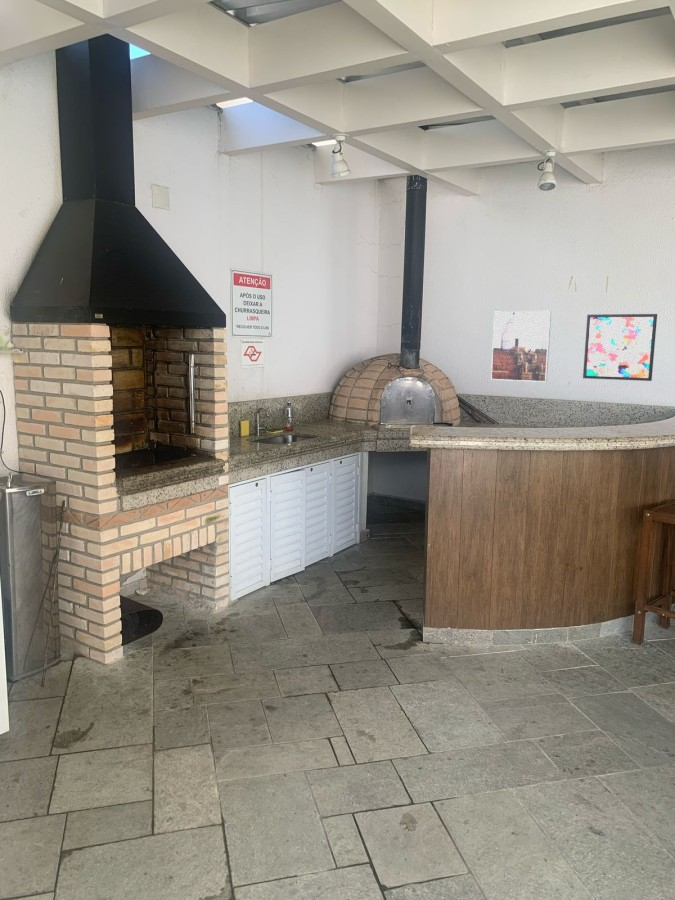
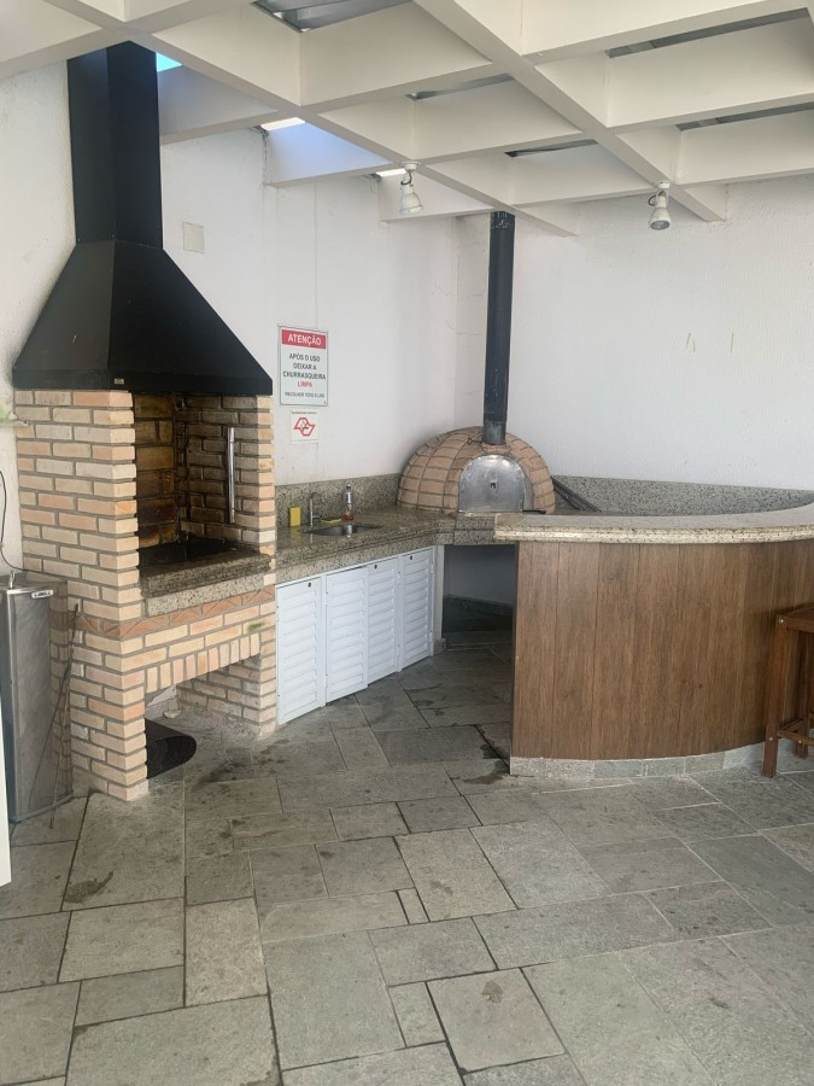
- wall art [582,313,658,382]
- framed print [490,310,552,383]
